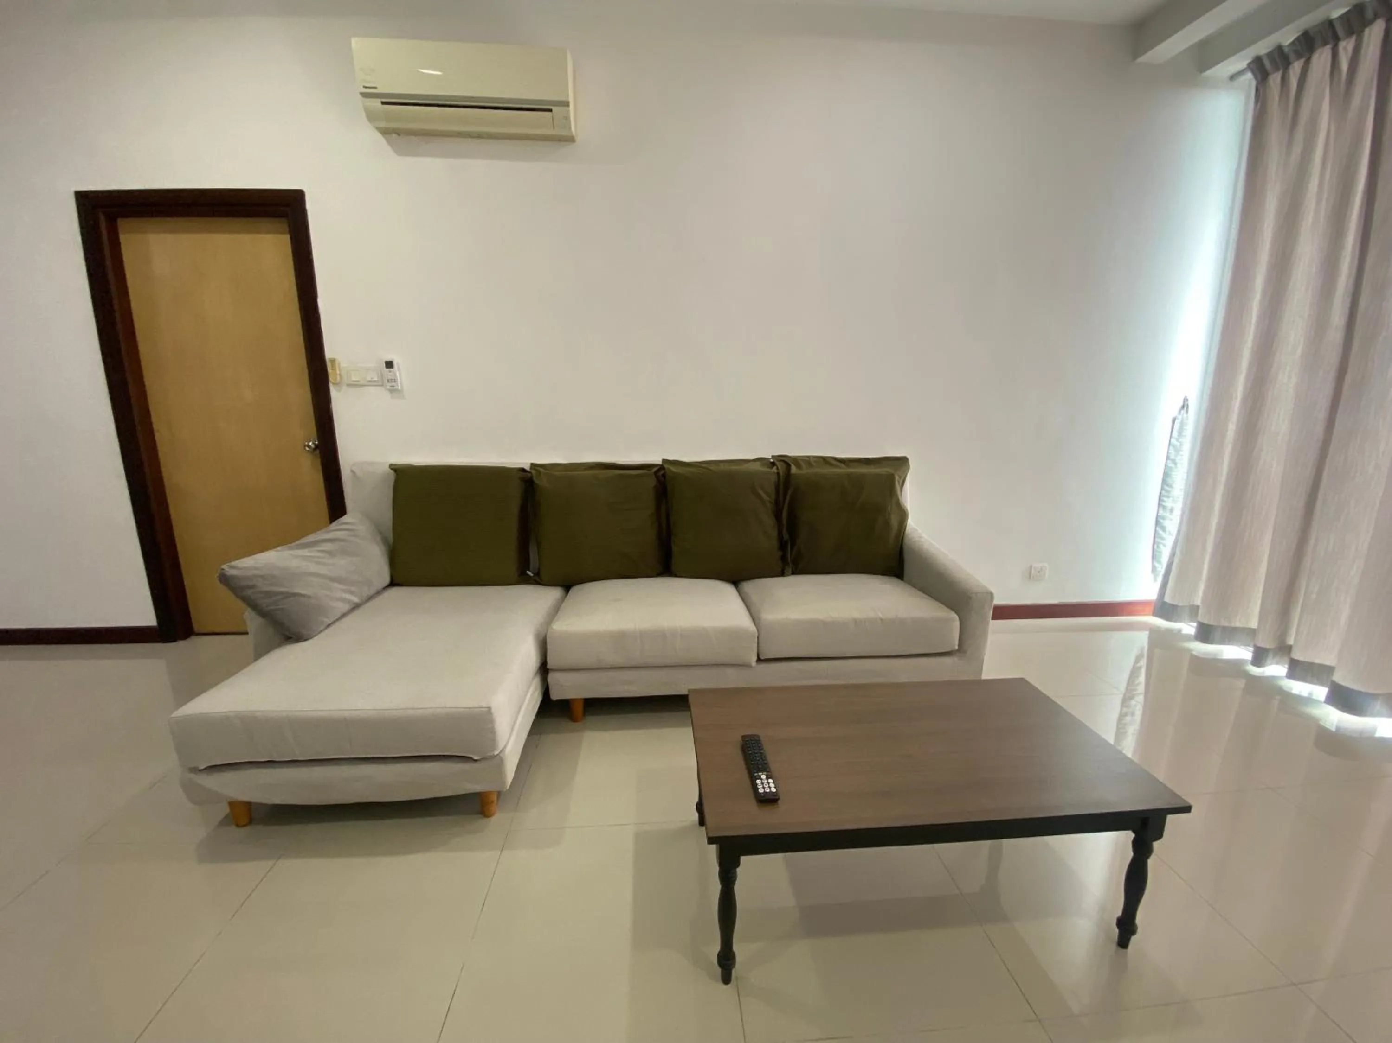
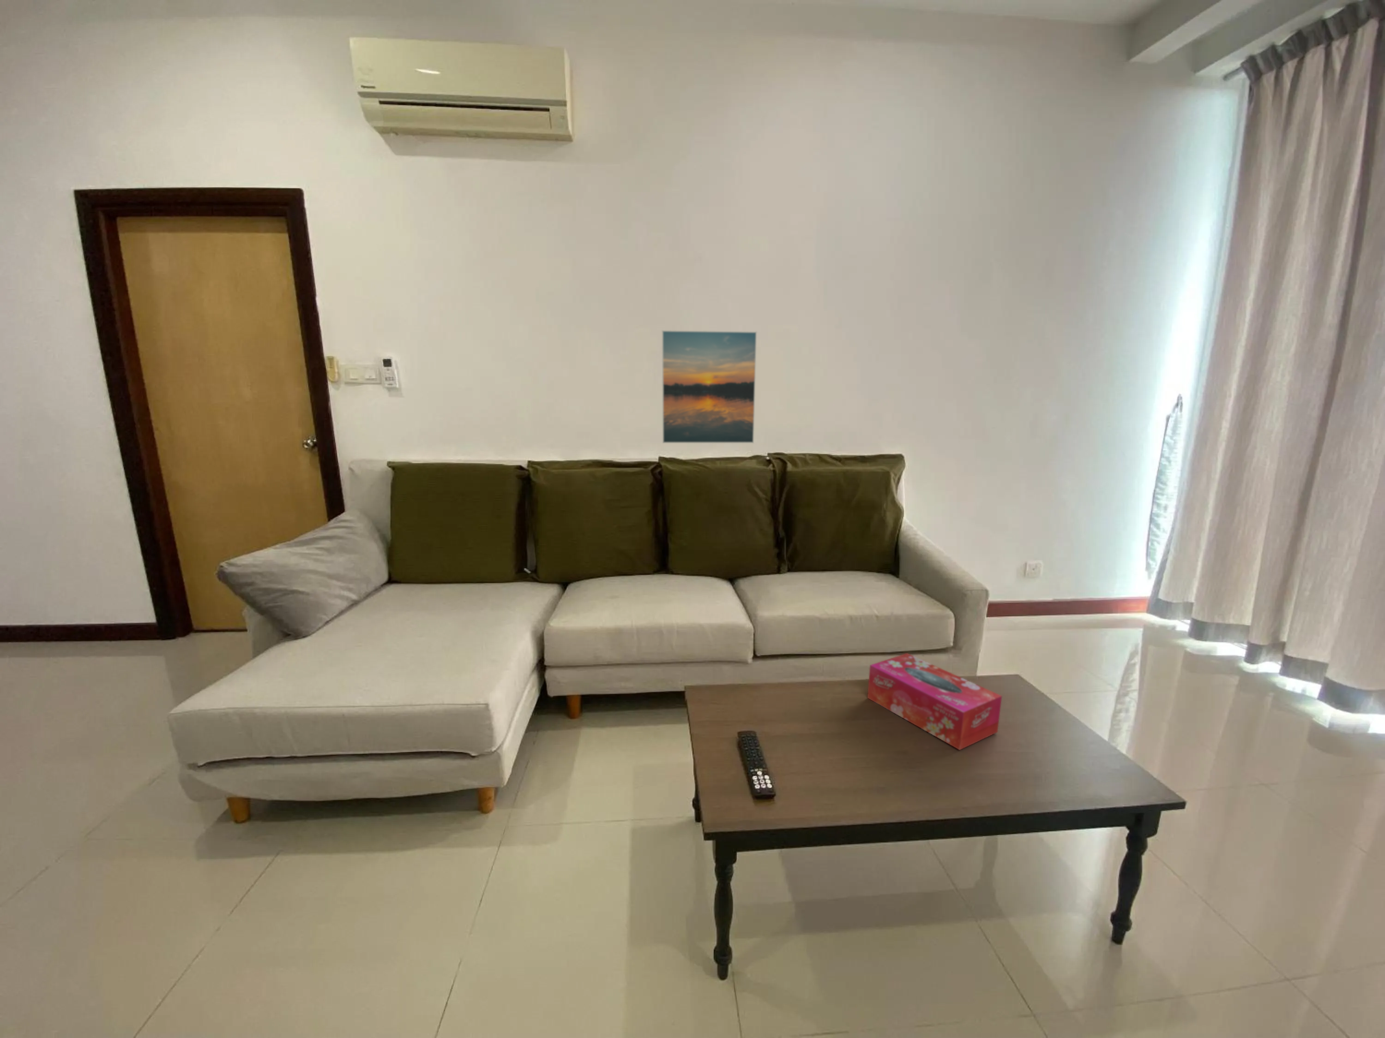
+ tissue box [867,653,1002,750]
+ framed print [662,330,757,444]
